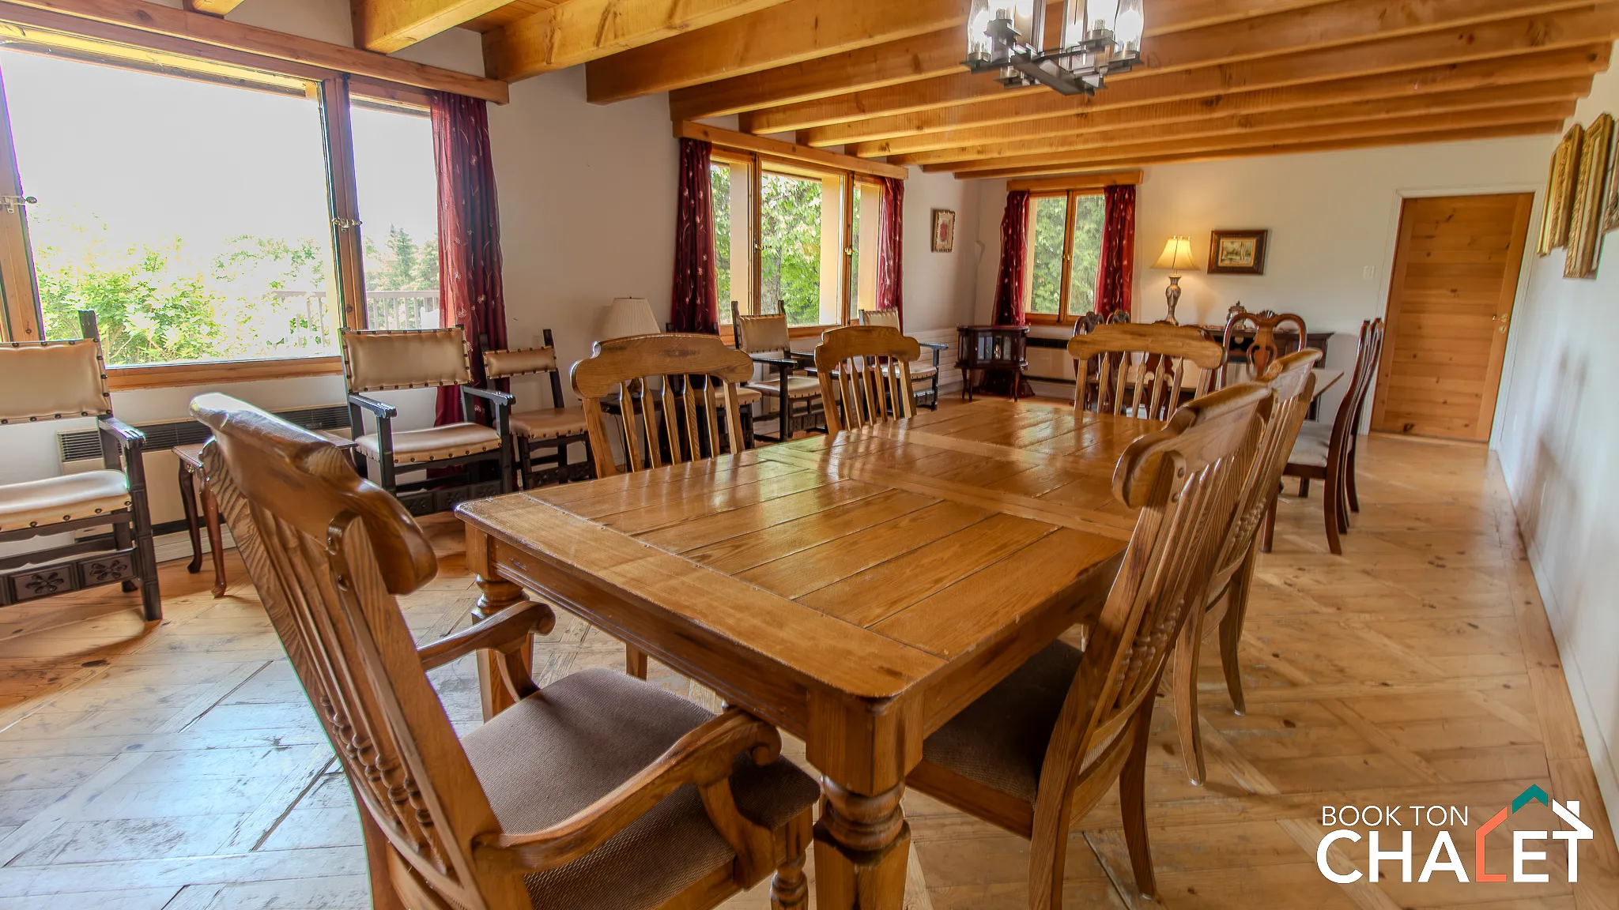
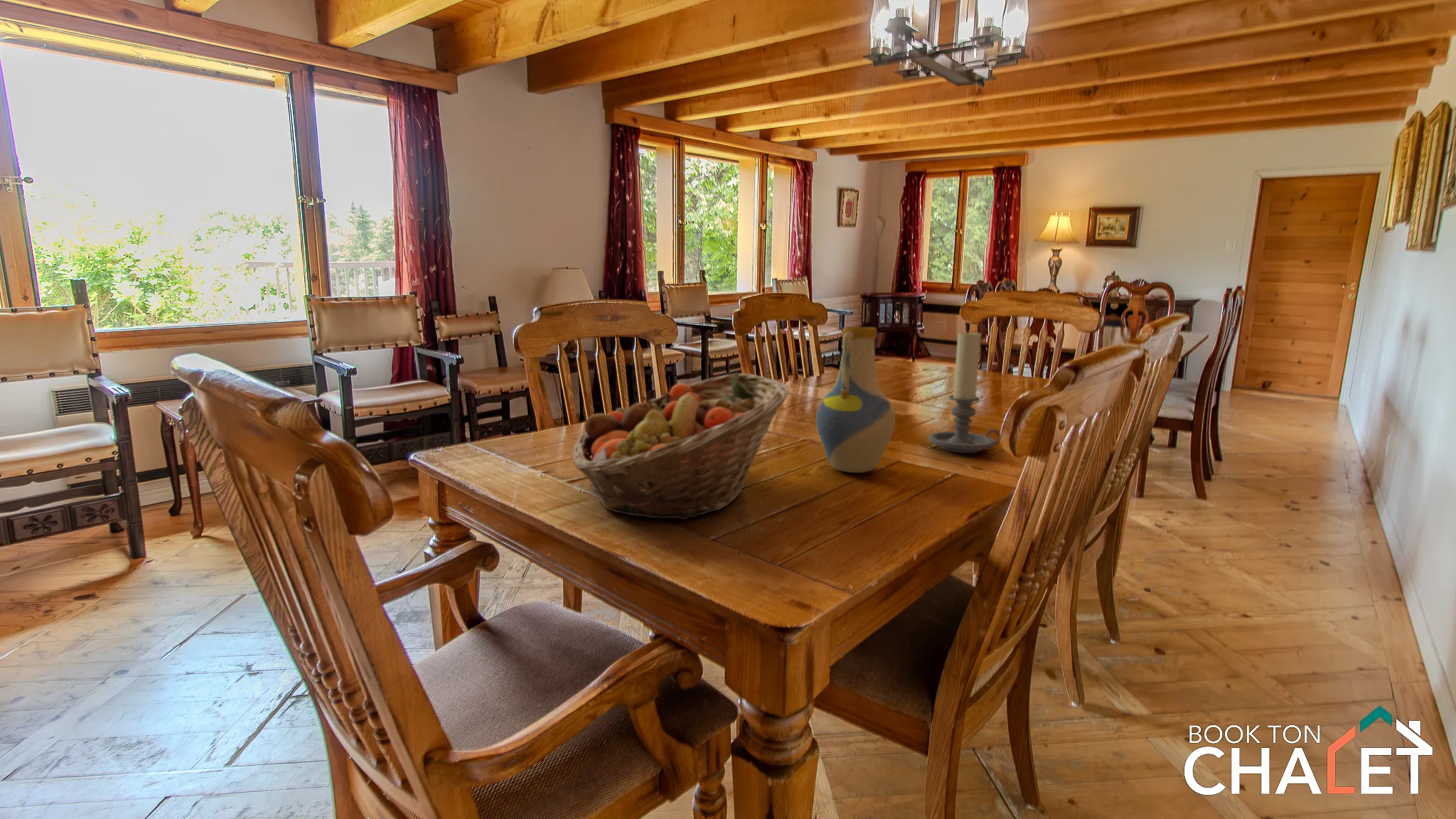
+ vase [815,326,896,473]
+ fruit basket [572,373,790,520]
+ candle holder [928,330,1000,454]
